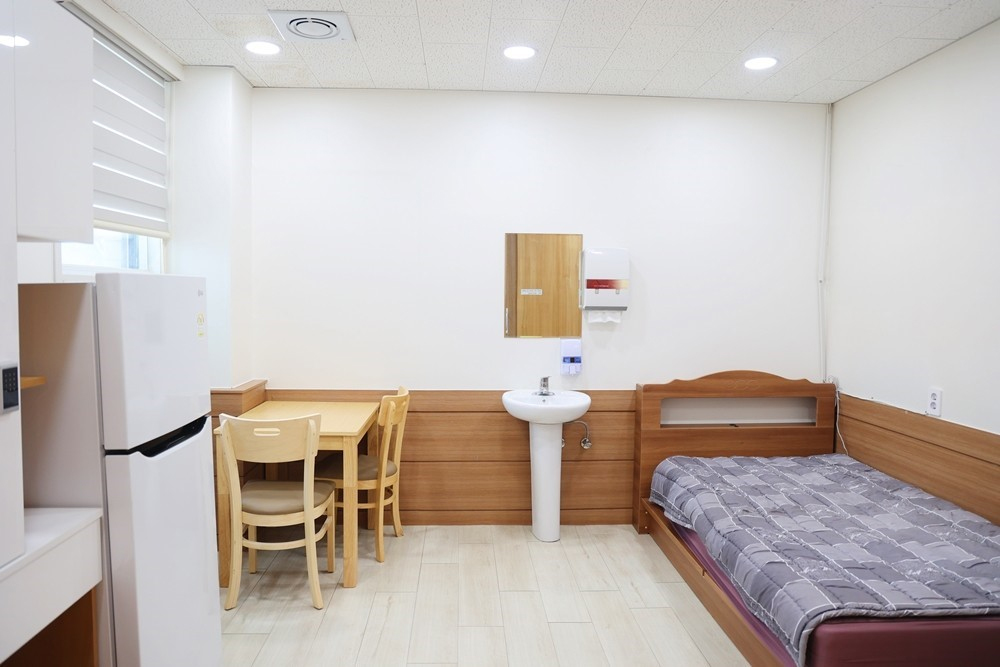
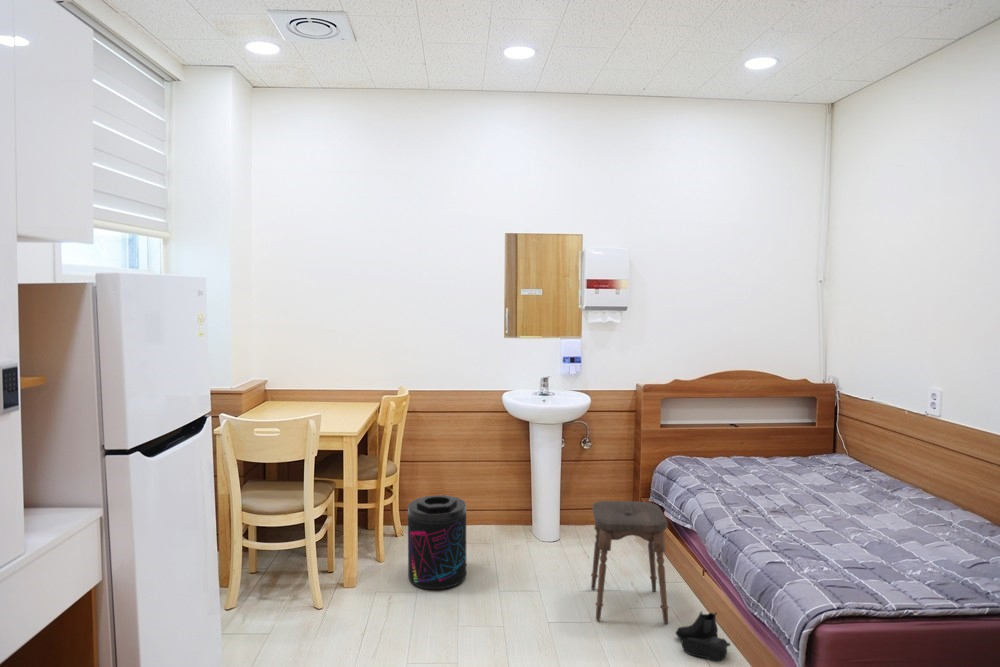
+ stool [590,500,670,625]
+ supplement container [407,494,467,590]
+ boots [675,610,731,663]
